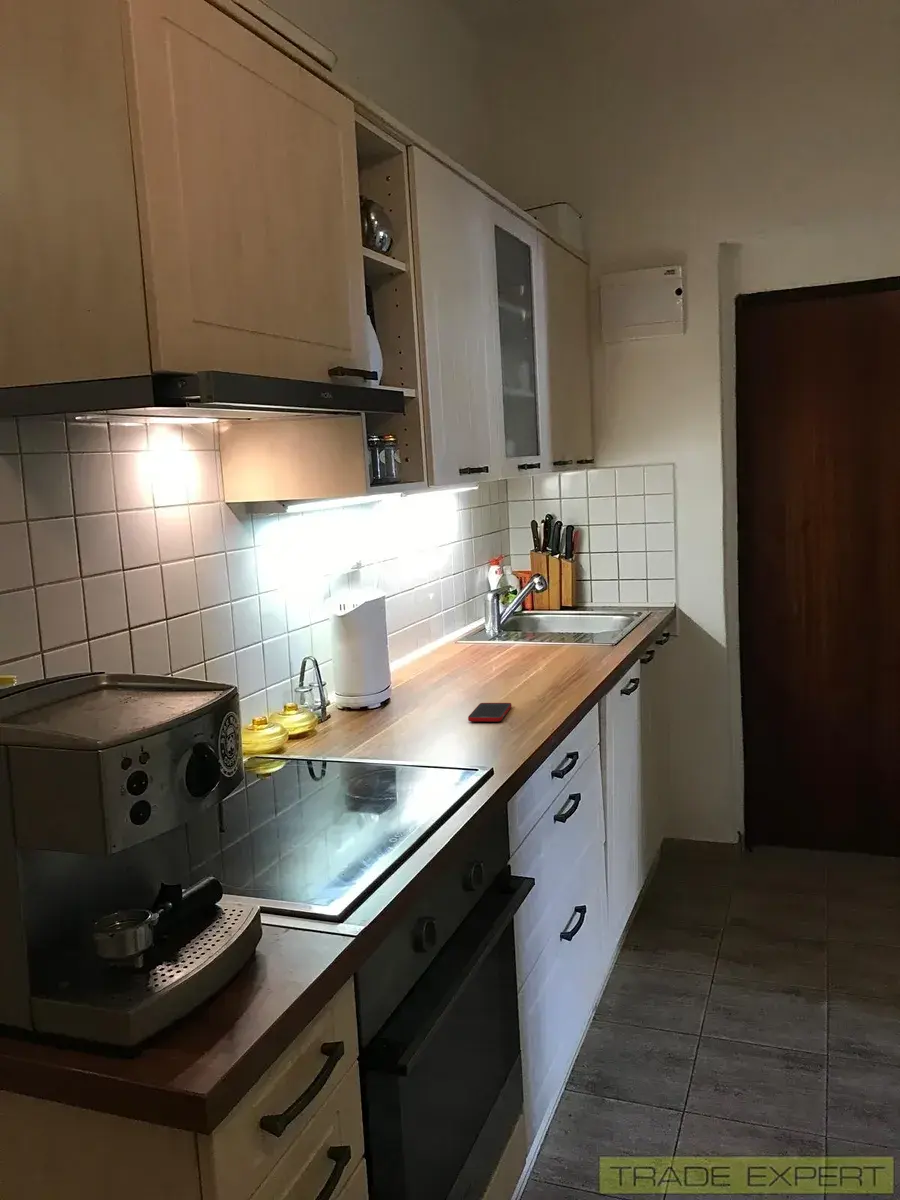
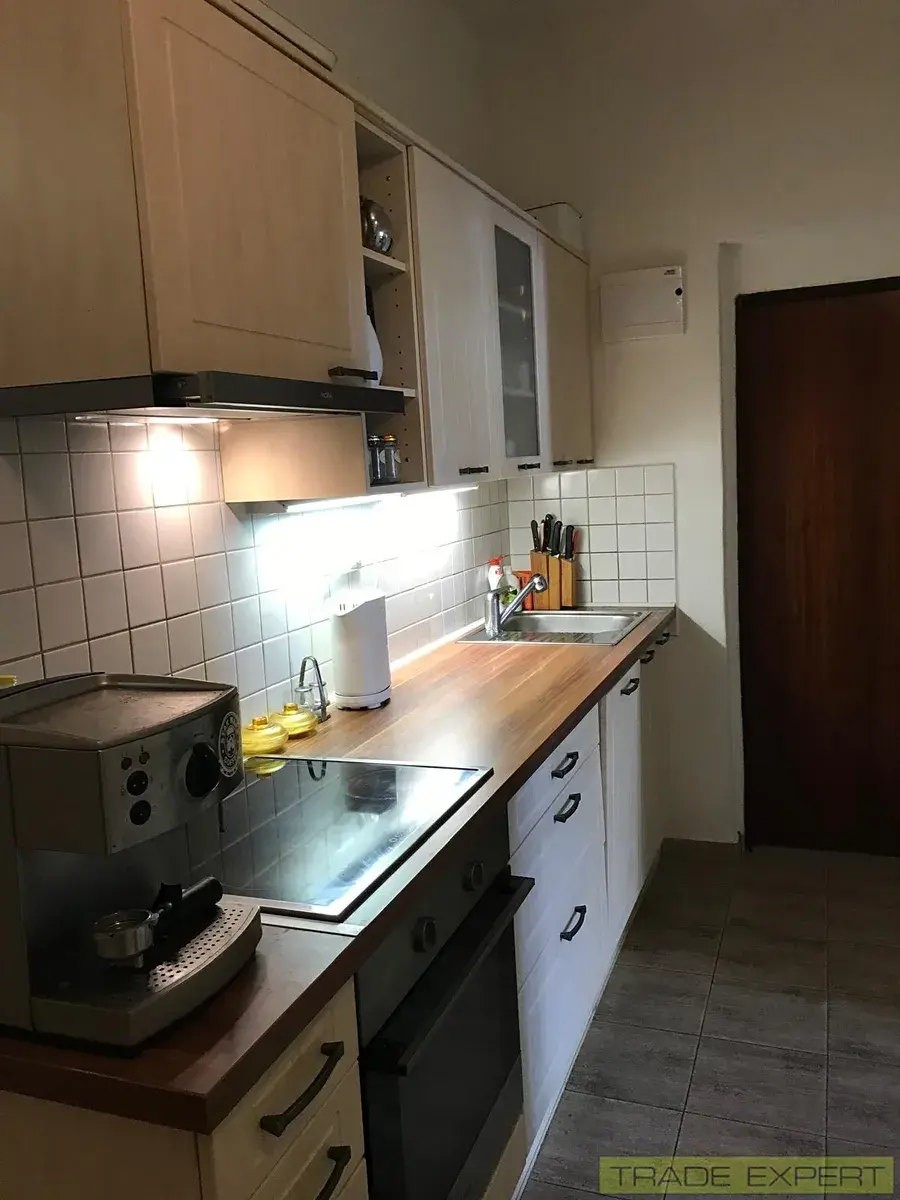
- cell phone [467,702,512,723]
